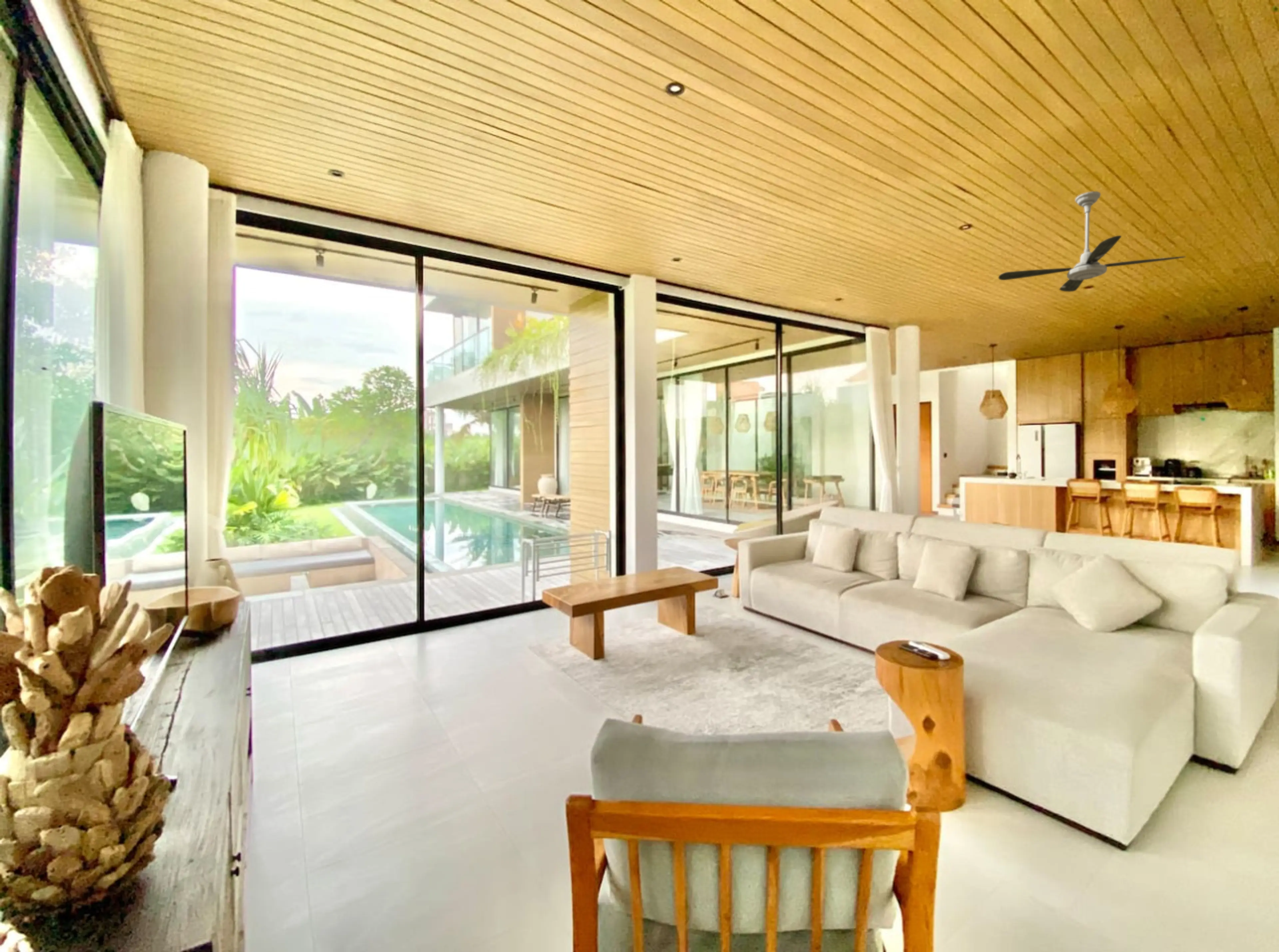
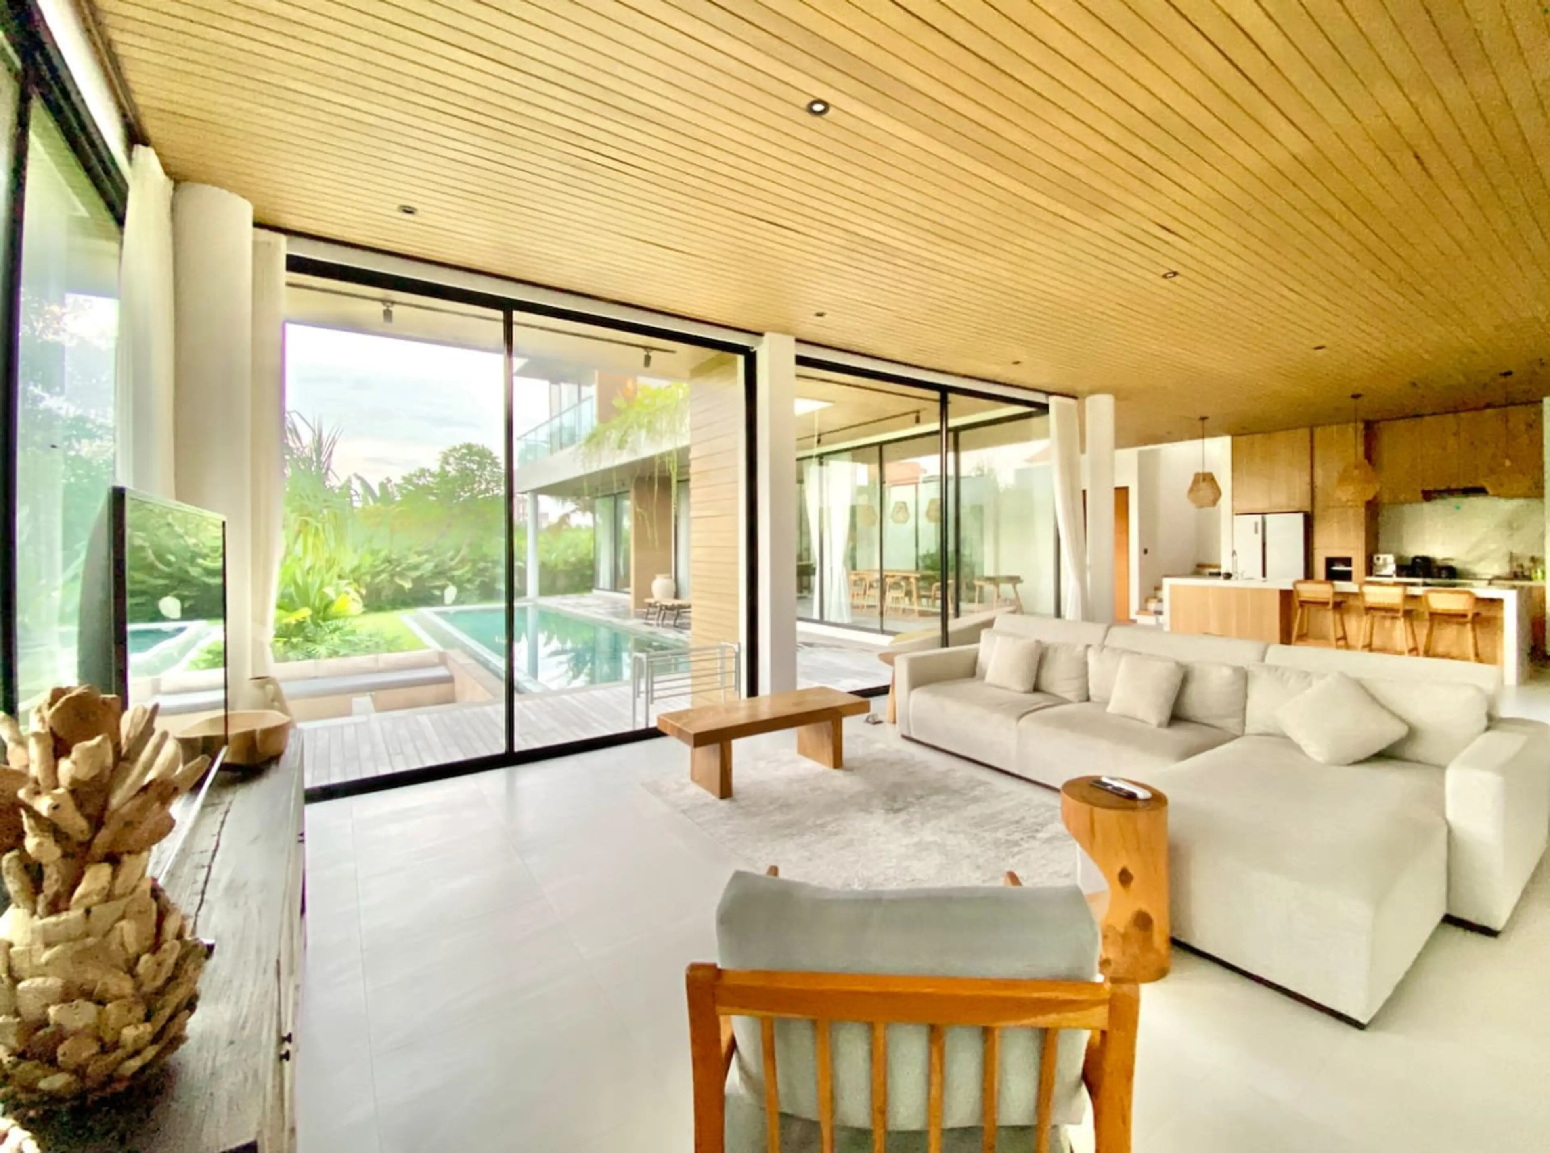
- ceiling fan [998,191,1186,292]
